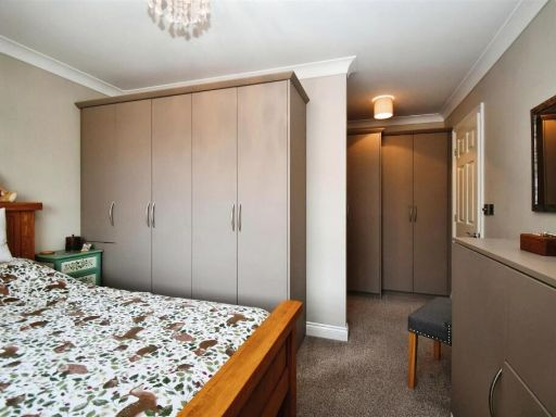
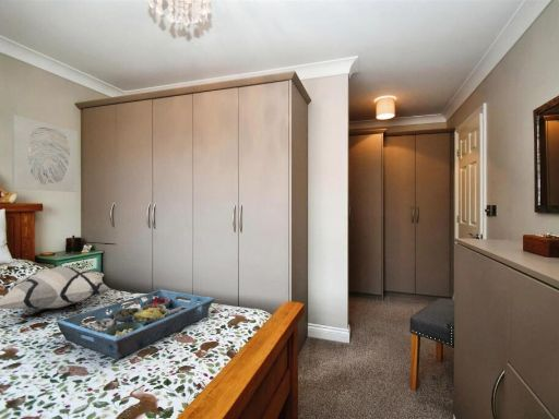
+ serving tray [56,288,216,360]
+ wall art [11,113,79,193]
+ decorative pillow [0,265,111,311]
